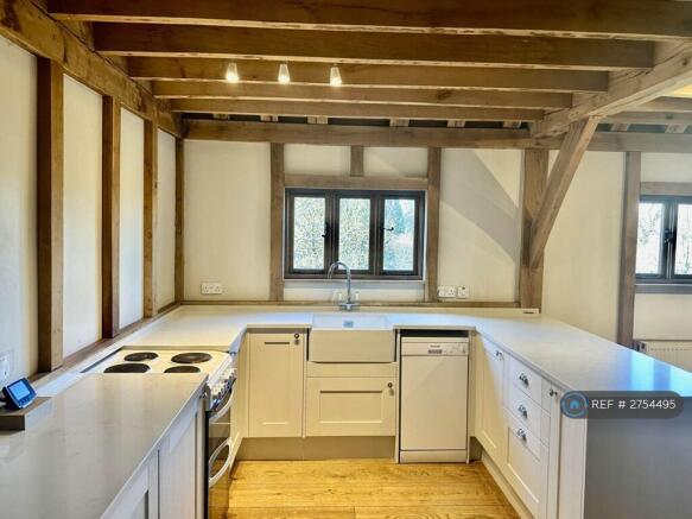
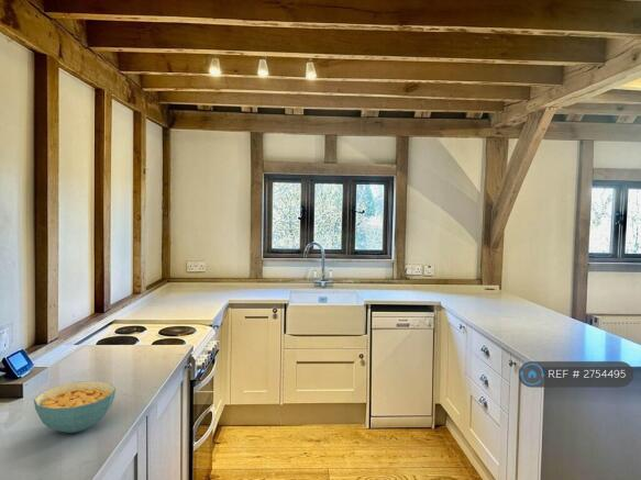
+ cereal bowl [33,380,117,434]
